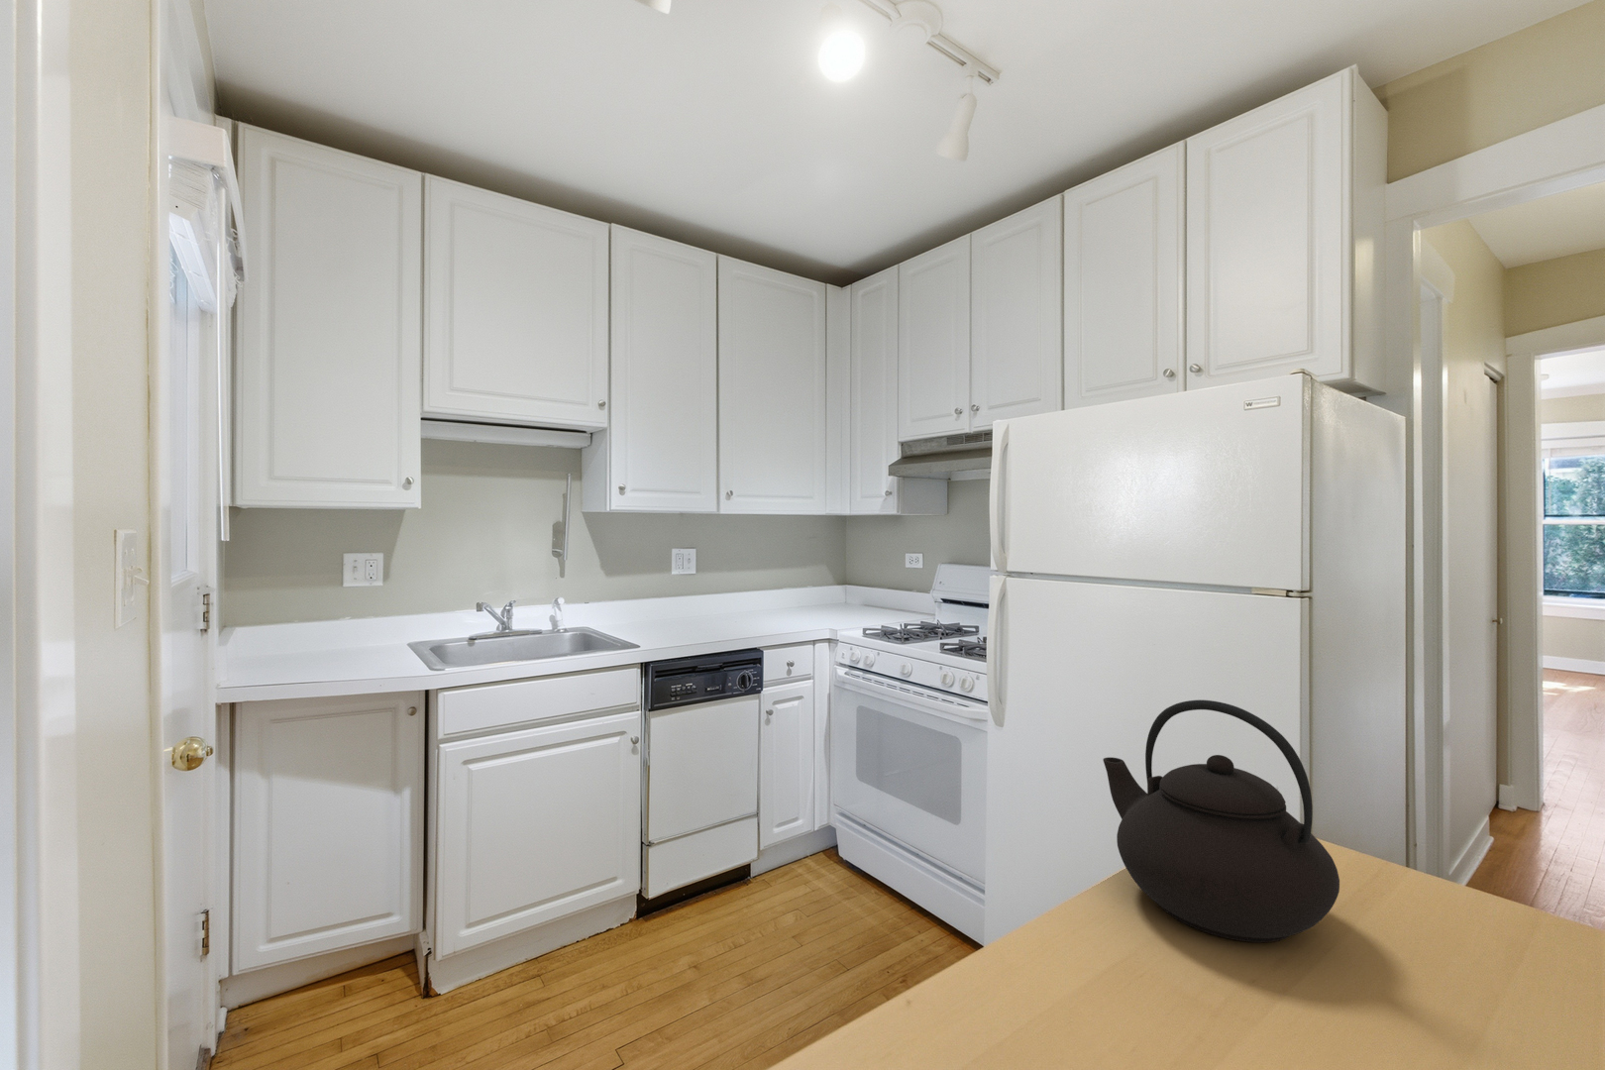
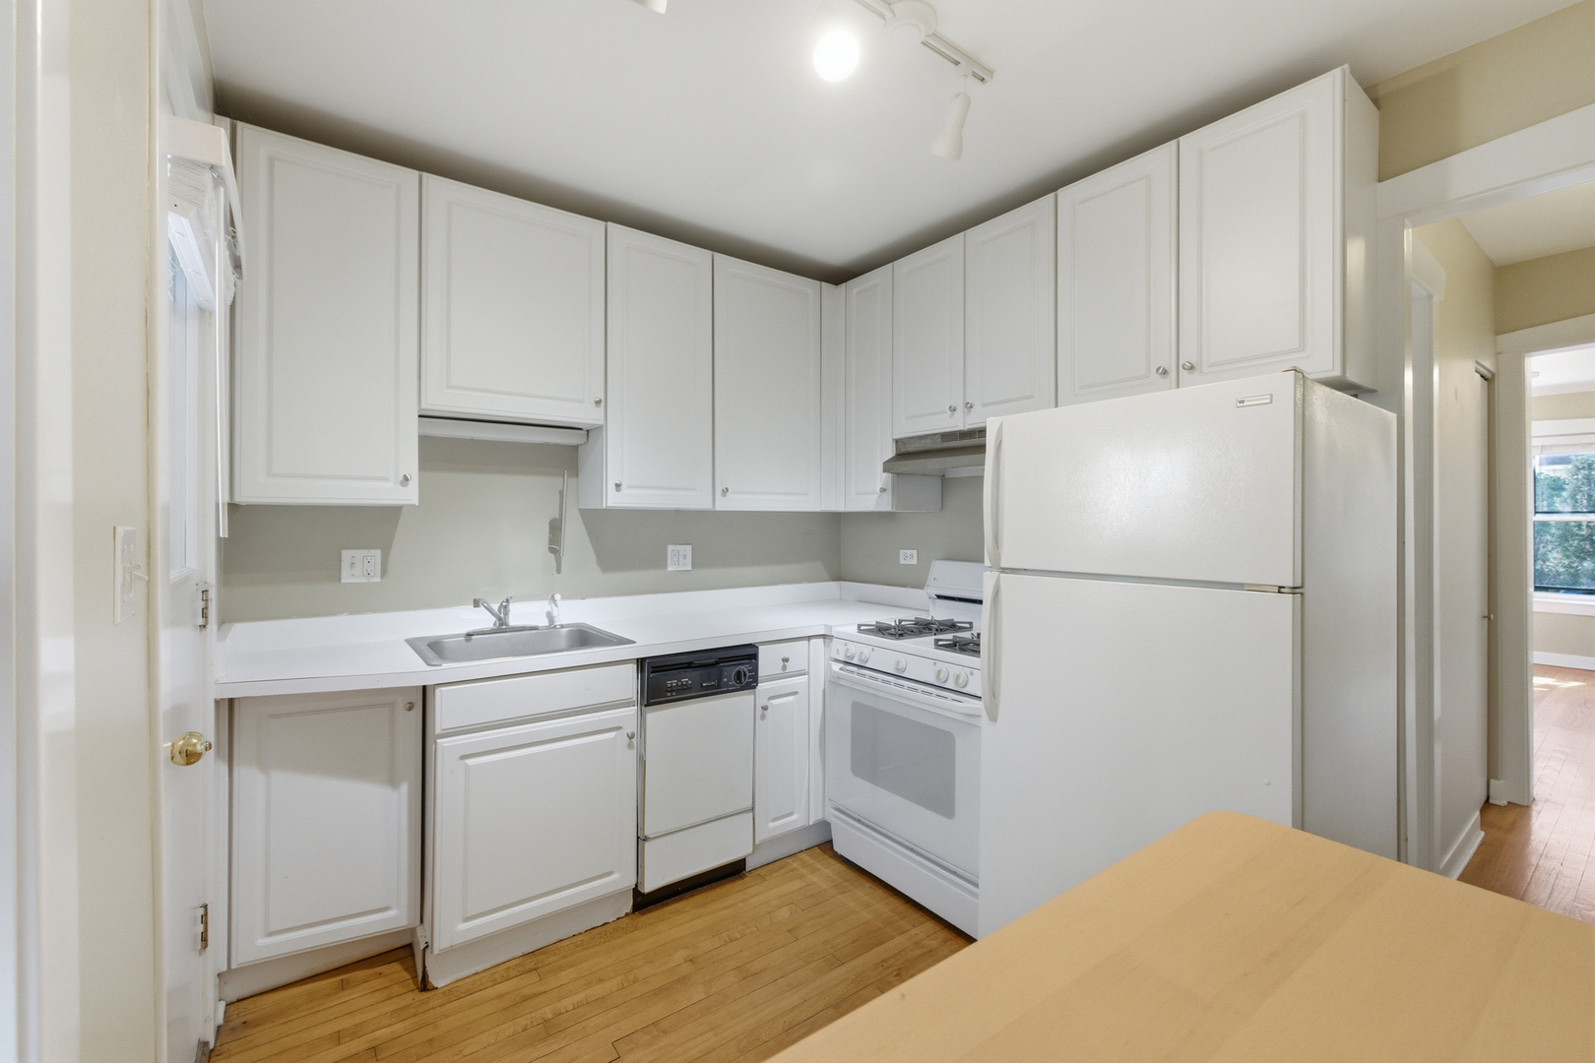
- teapot [1102,700,1340,943]
